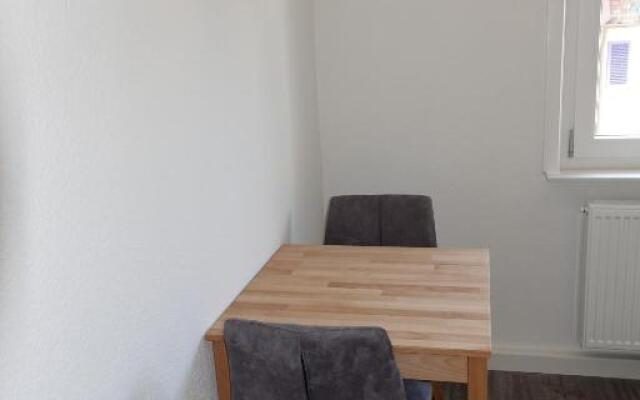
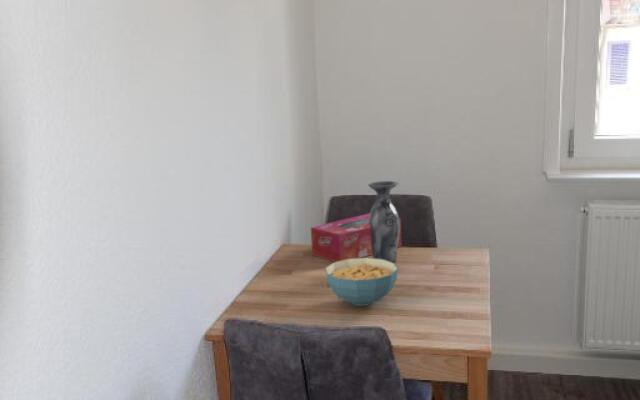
+ cereal bowl [324,257,399,307]
+ tissue box [310,212,402,262]
+ vase [367,180,400,265]
